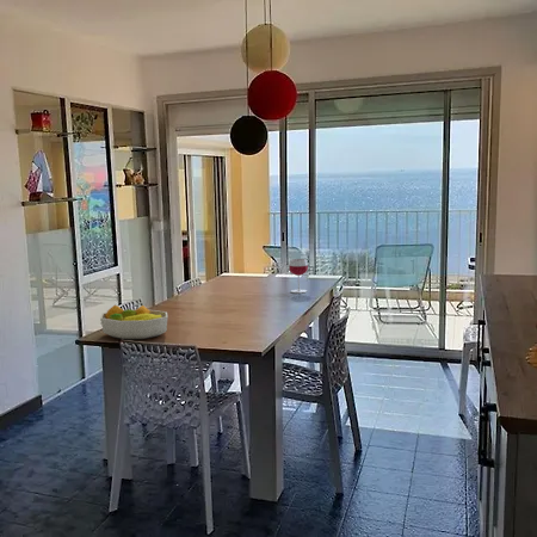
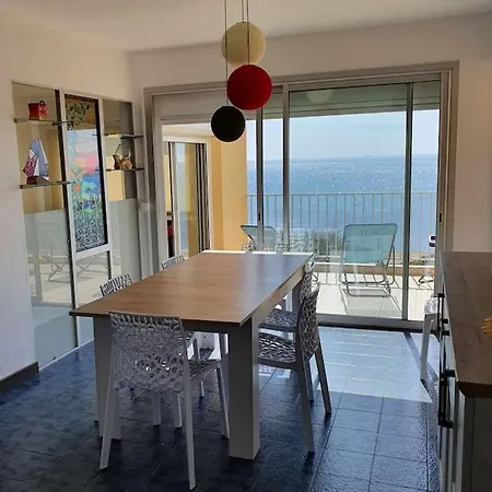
- fruit bowl [99,304,169,340]
- wineglass [288,258,309,295]
